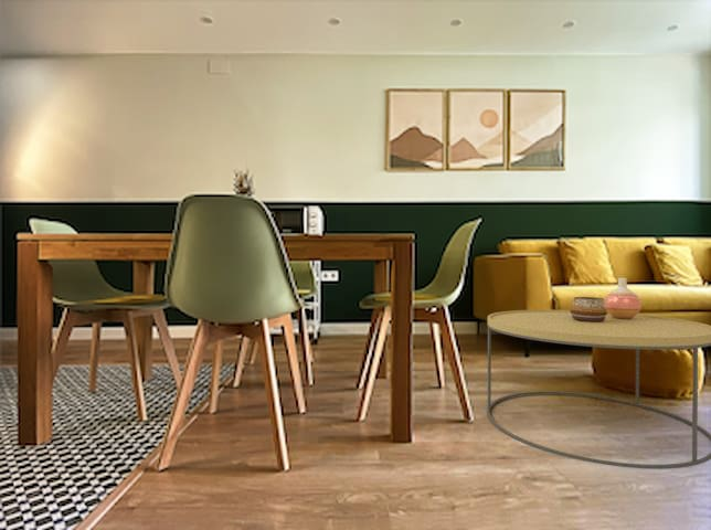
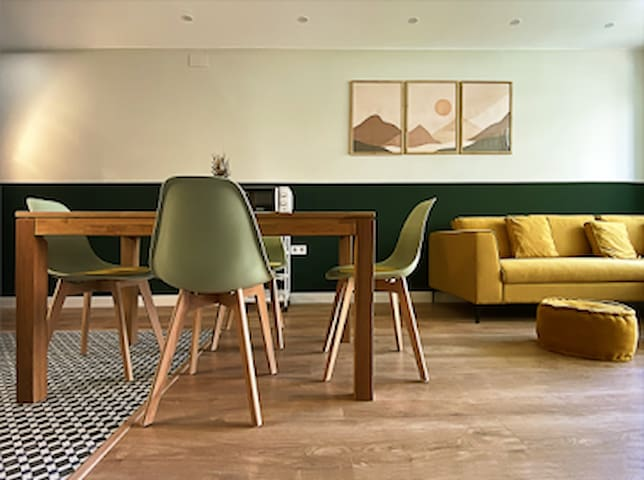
- decorative bowl [570,296,607,321]
- vase [604,277,641,319]
- coffee table [486,309,711,469]
